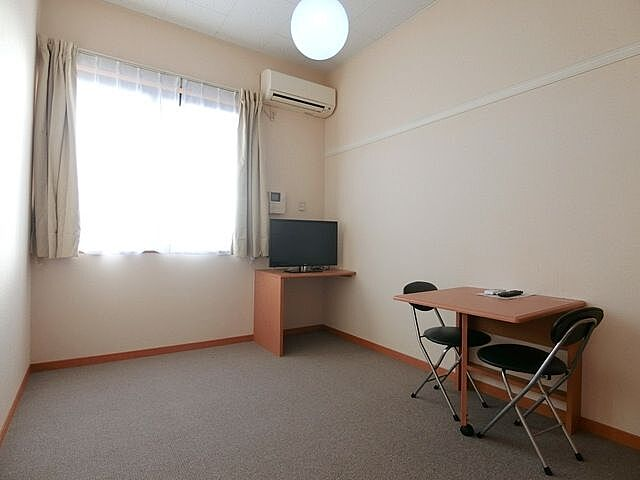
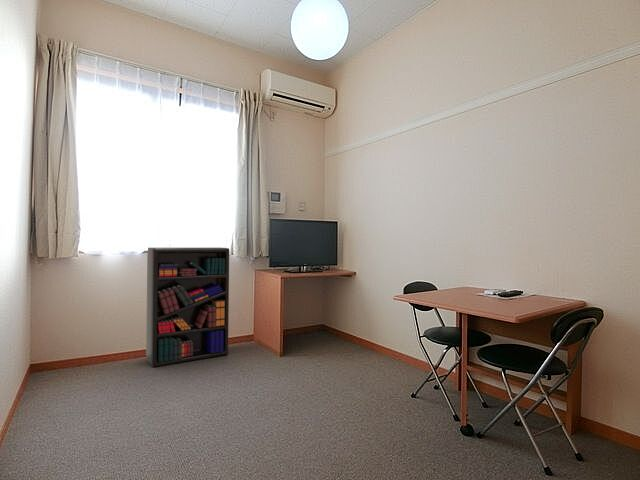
+ bookshelf [145,246,230,368]
